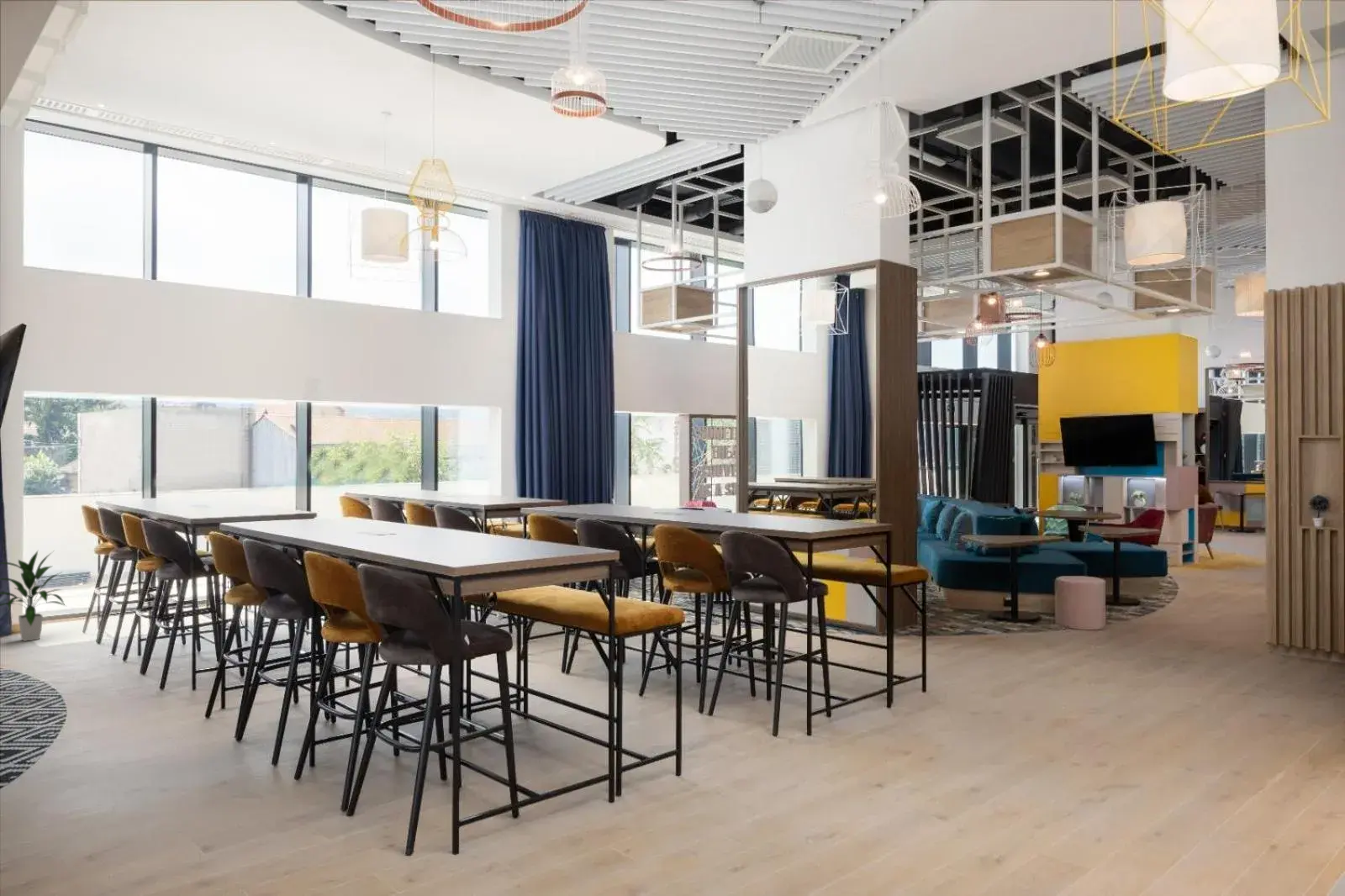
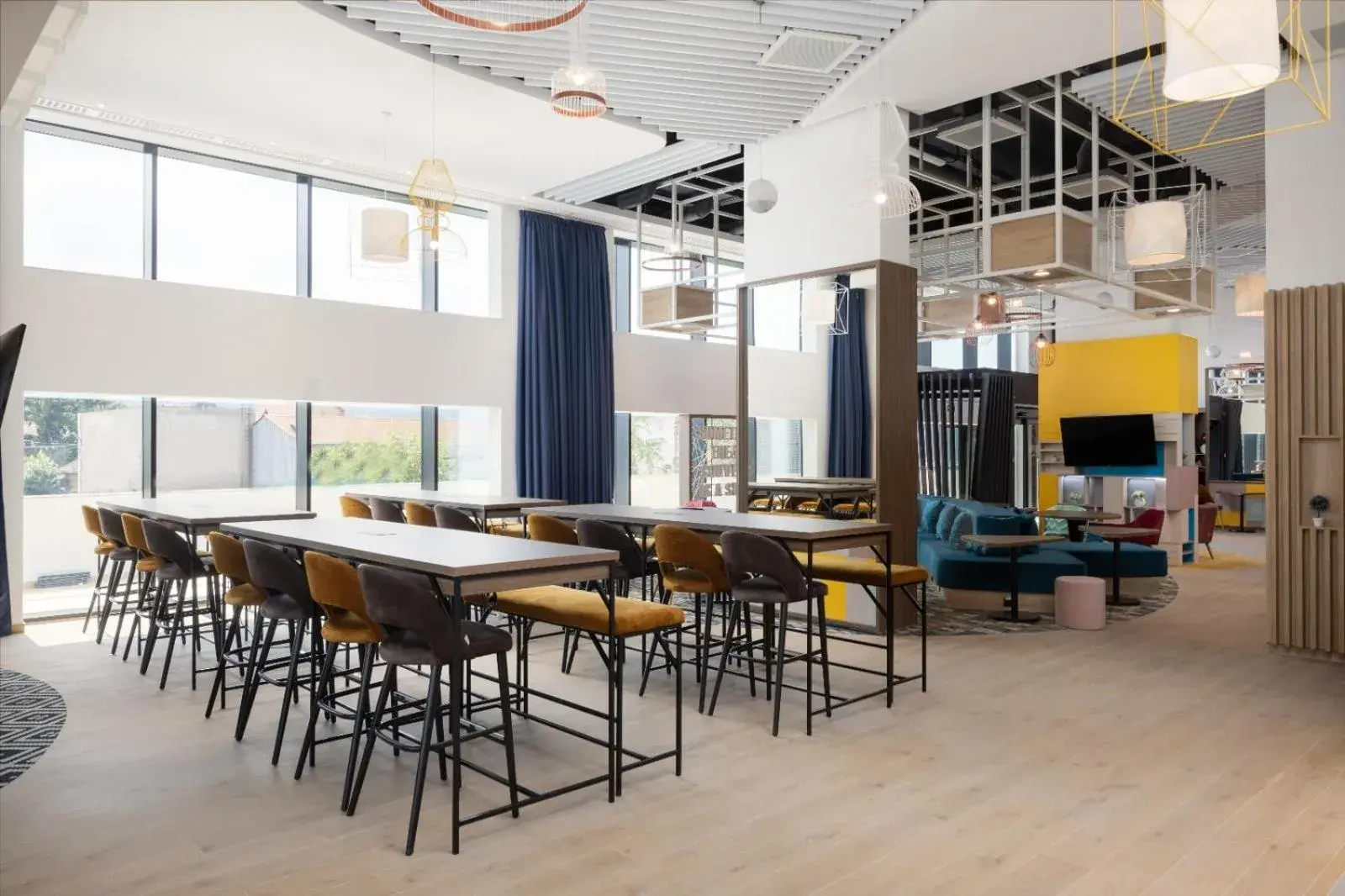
- indoor plant [0,550,66,642]
